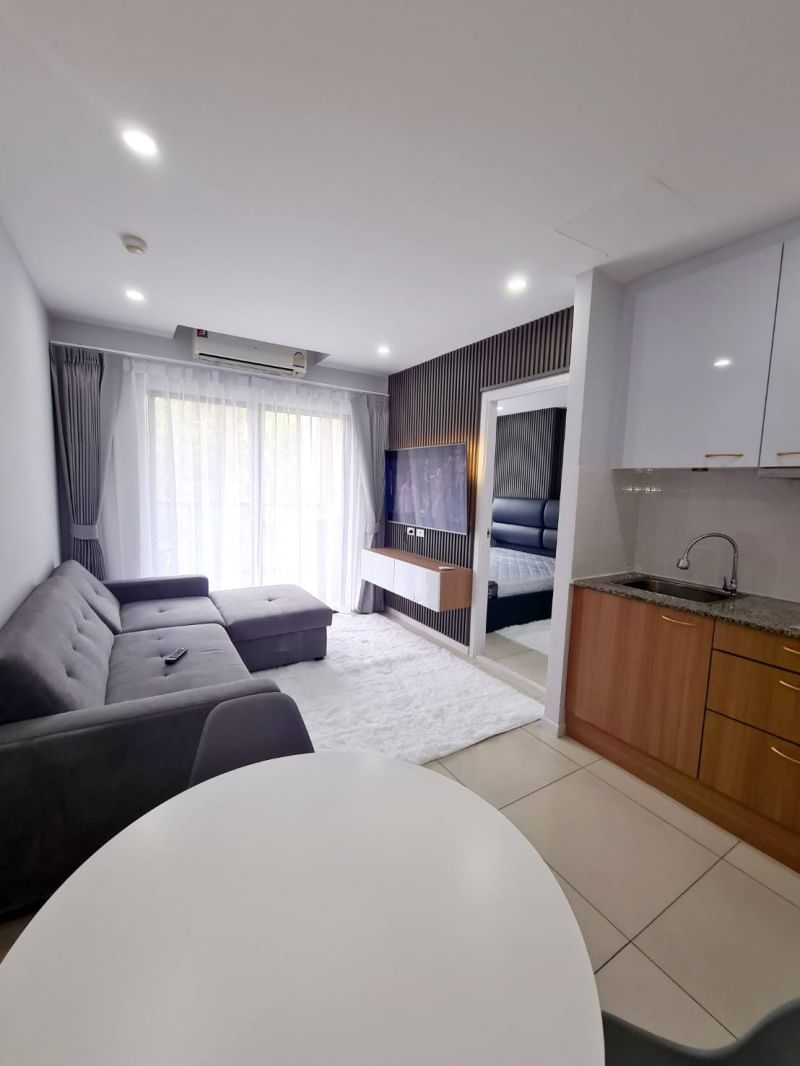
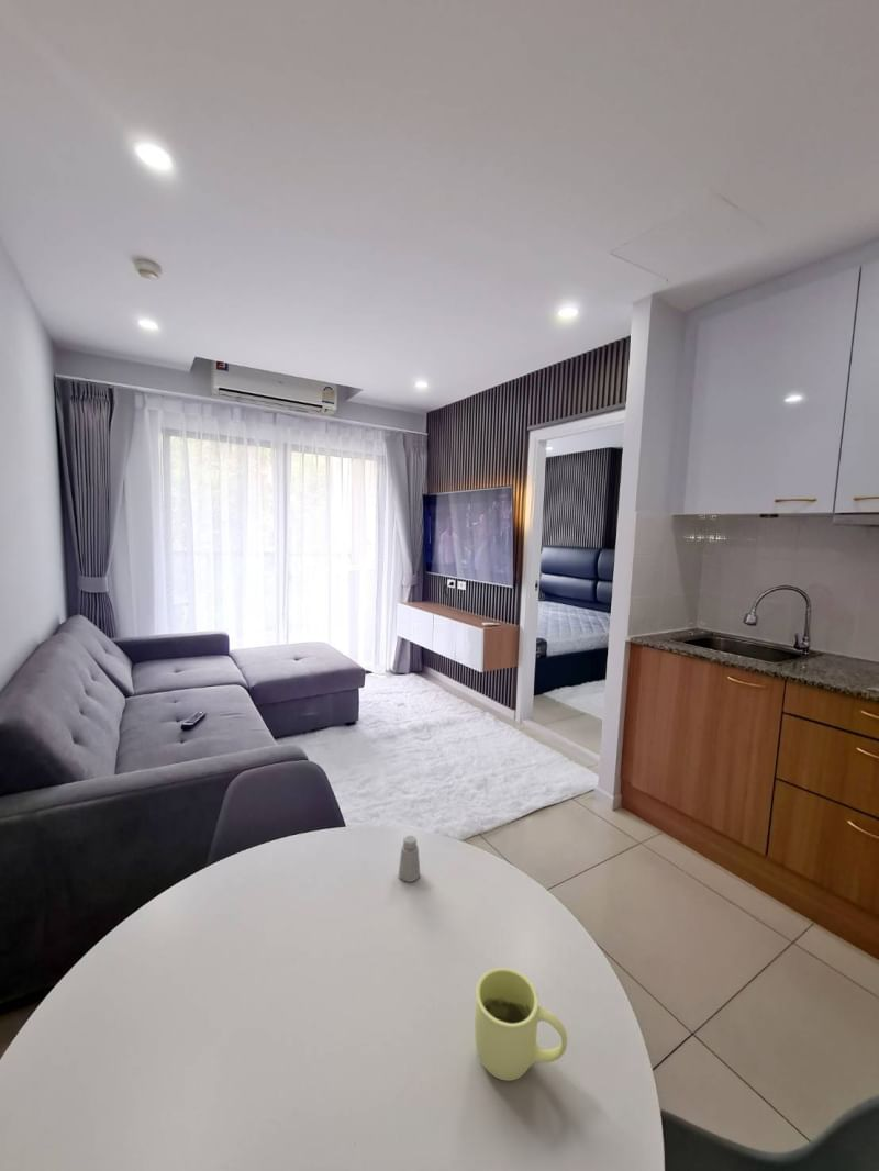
+ saltshaker [398,834,421,883]
+ mug [474,967,568,1082]
